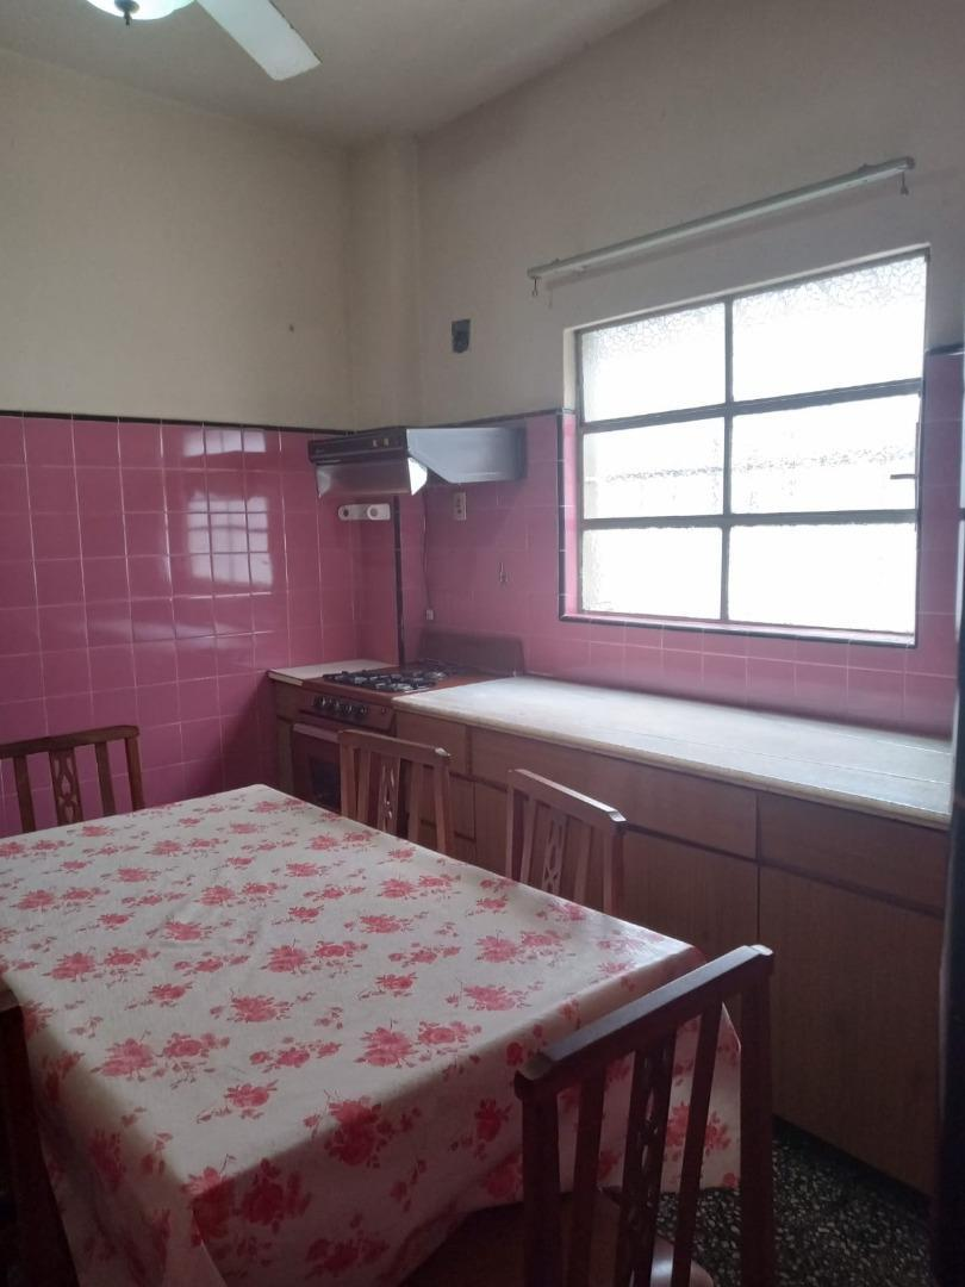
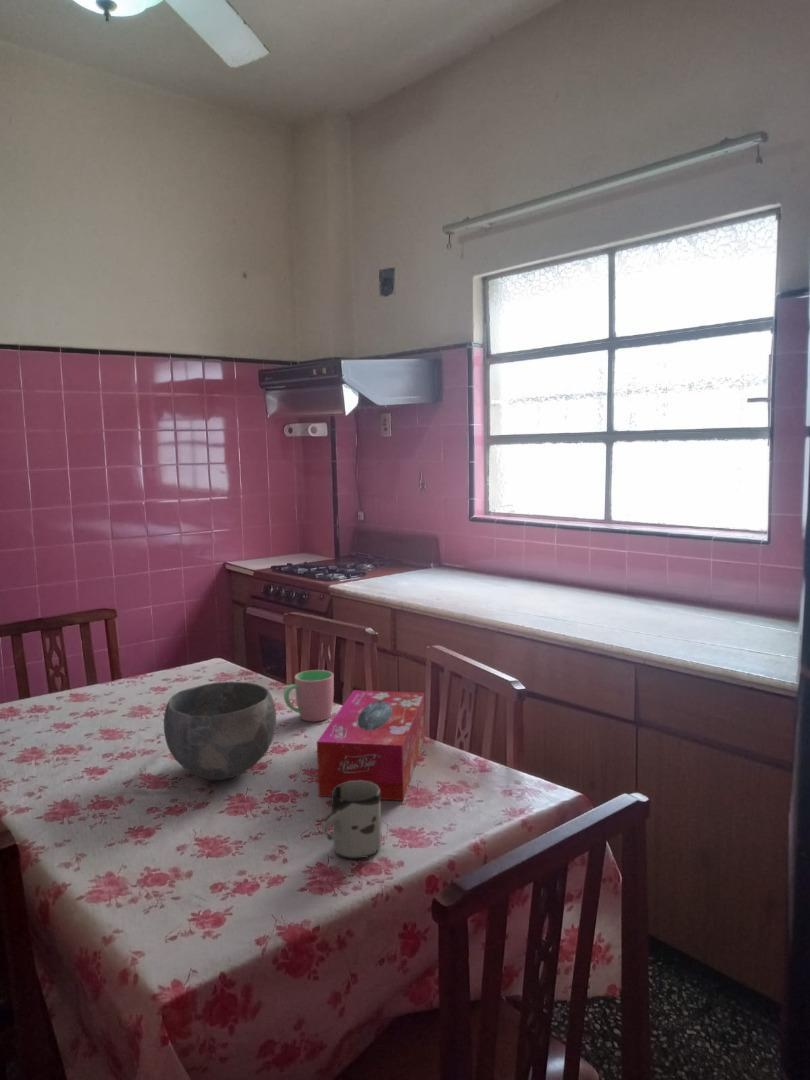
+ bowl [163,681,277,781]
+ cup [283,669,335,723]
+ tissue box [316,689,426,802]
+ cup [320,780,382,861]
